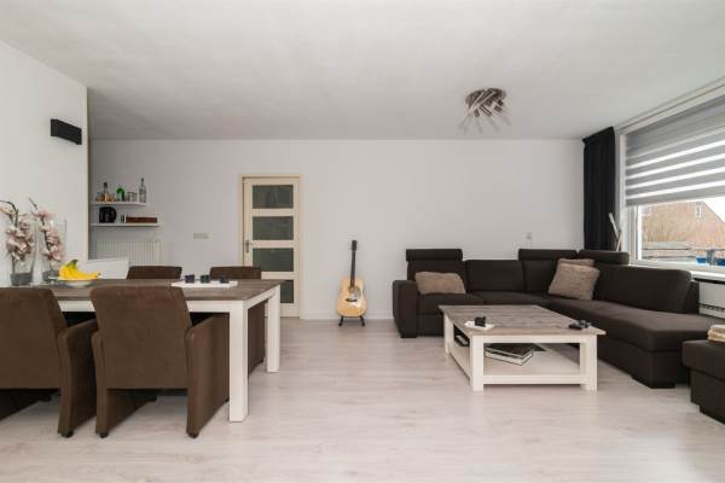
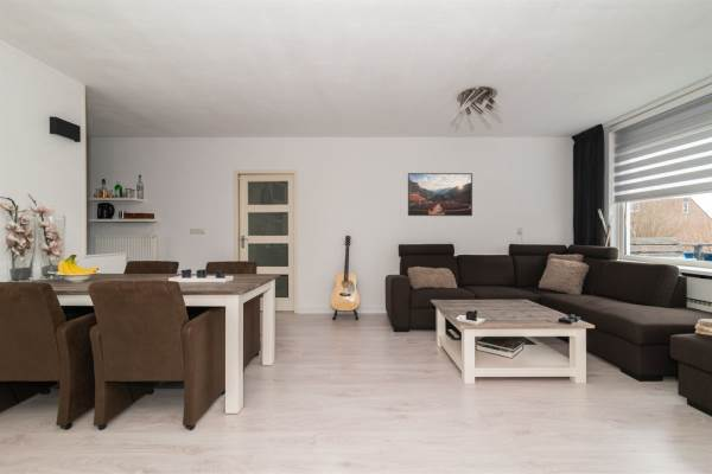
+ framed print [407,172,473,217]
